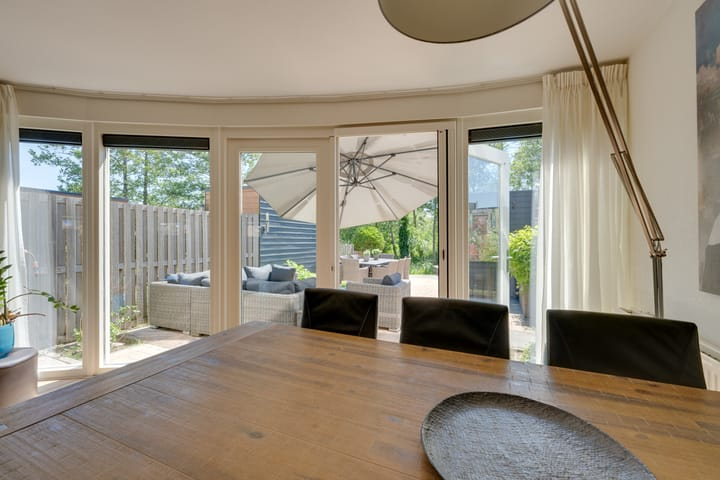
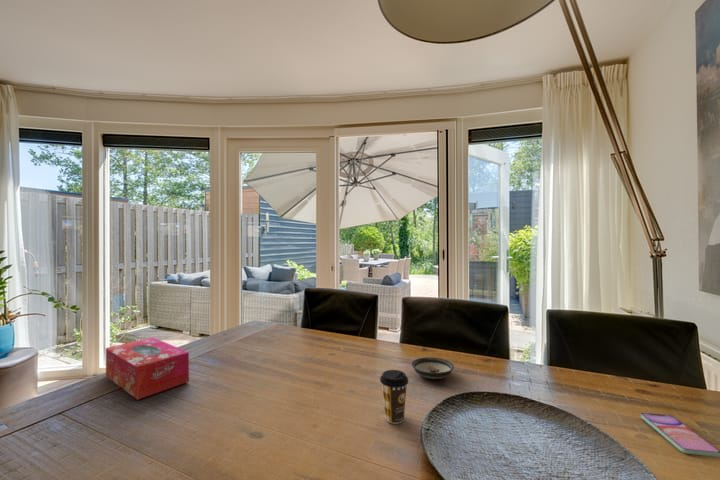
+ coffee cup [379,369,409,425]
+ tissue box [105,336,190,401]
+ smartphone [640,412,720,458]
+ saucer [411,356,455,380]
